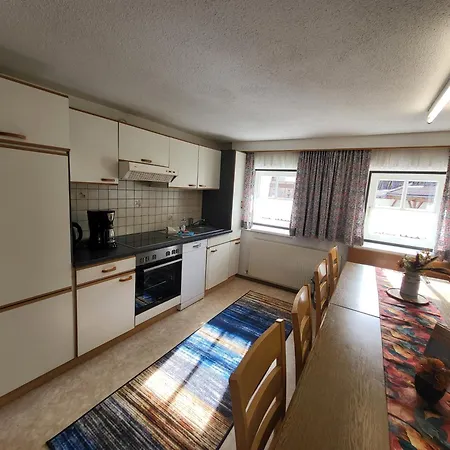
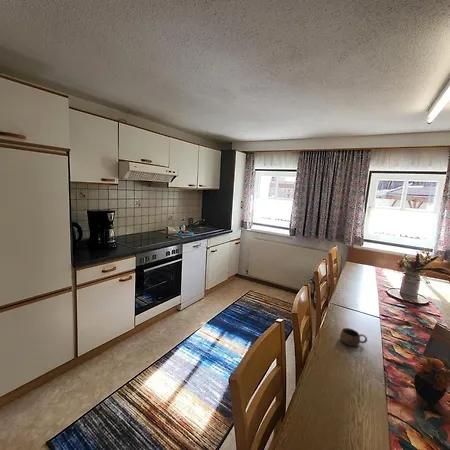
+ cup [339,327,368,348]
